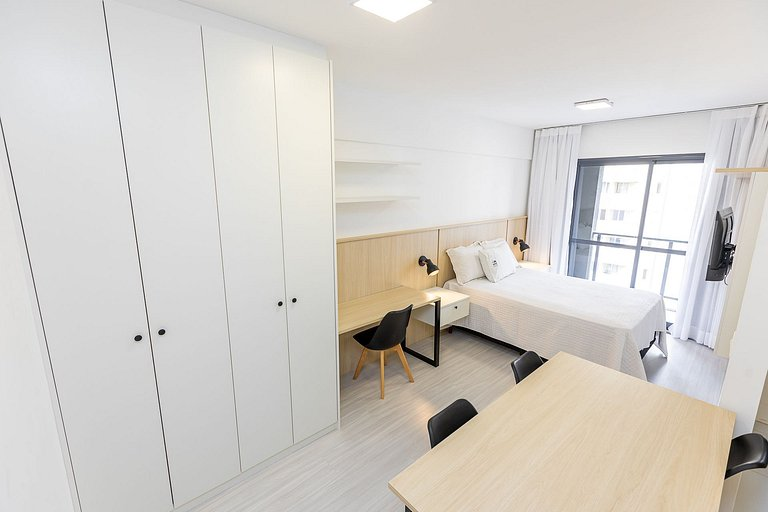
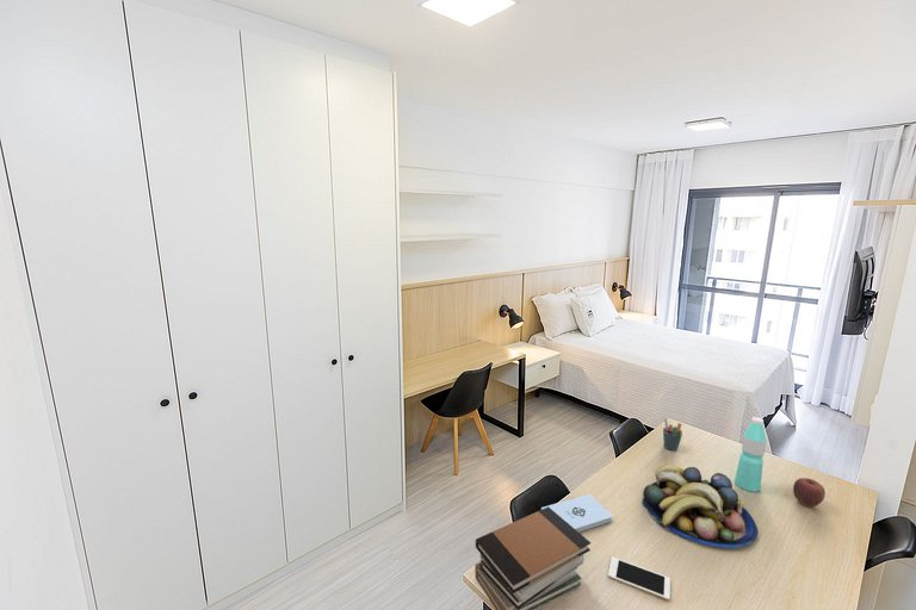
+ fruit bowl [640,465,759,549]
+ pen holder [662,417,683,452]
+ cell phone [607,555,671,600]
+ notepad [540,493,613,533]
+ book stack [474,505,592,610]
+ water bottle [734,416,767,493]
+ apple [792,477,827,508]
